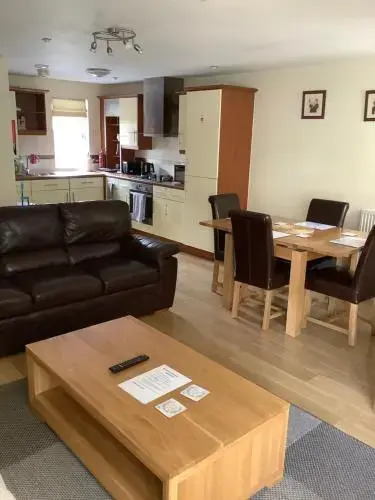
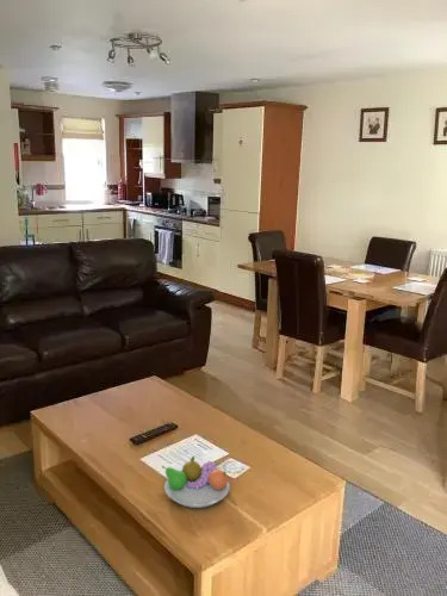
+ fruit bowl [161,455,230,509]
